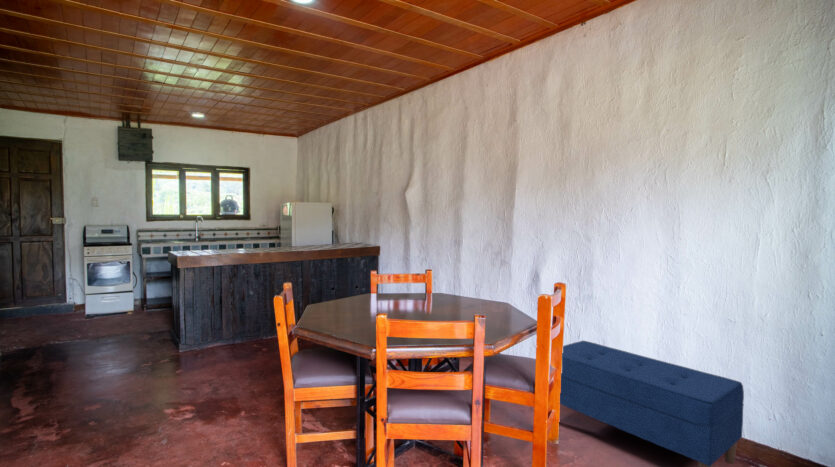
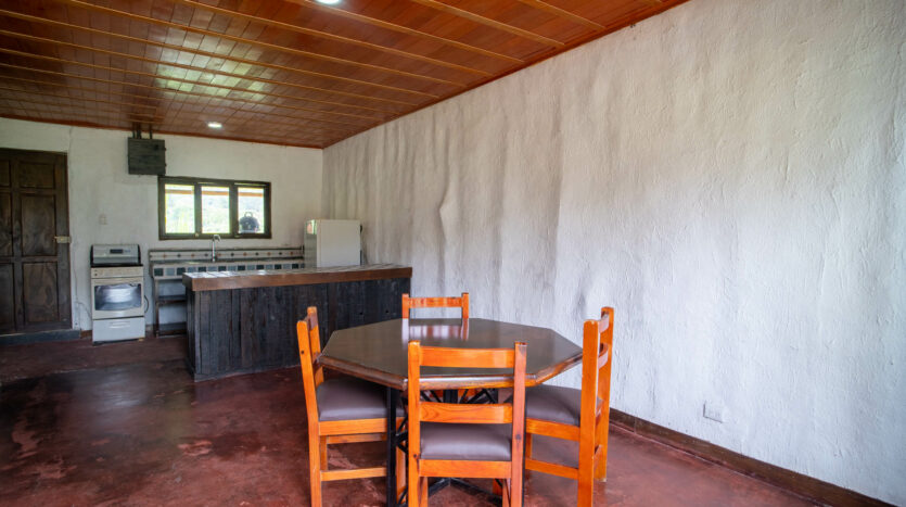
- bench [559,340,745,467]
